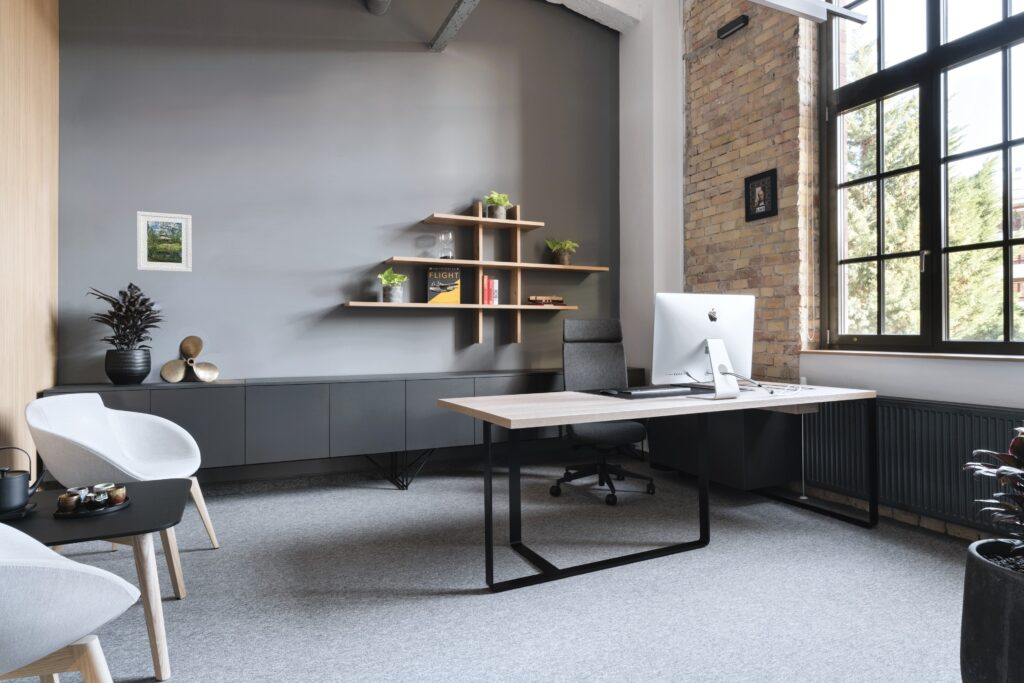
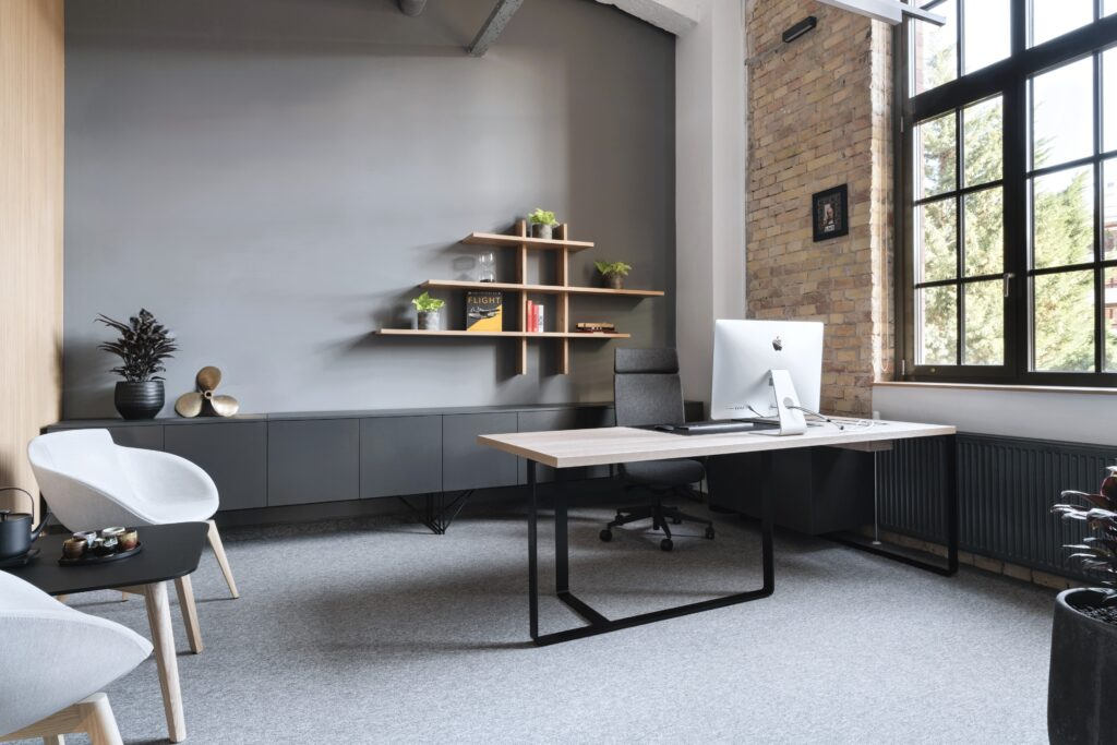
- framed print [136,210,193,273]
